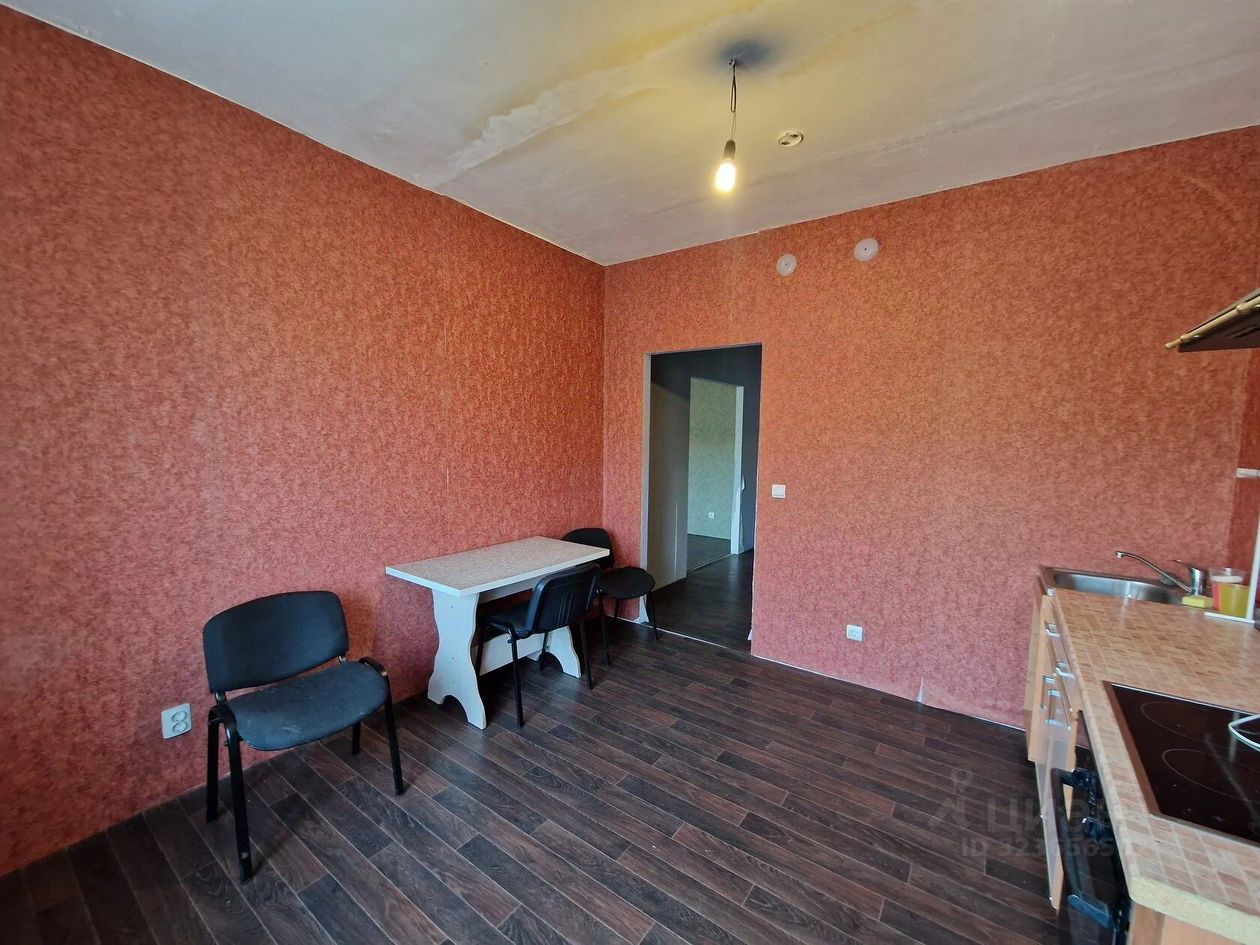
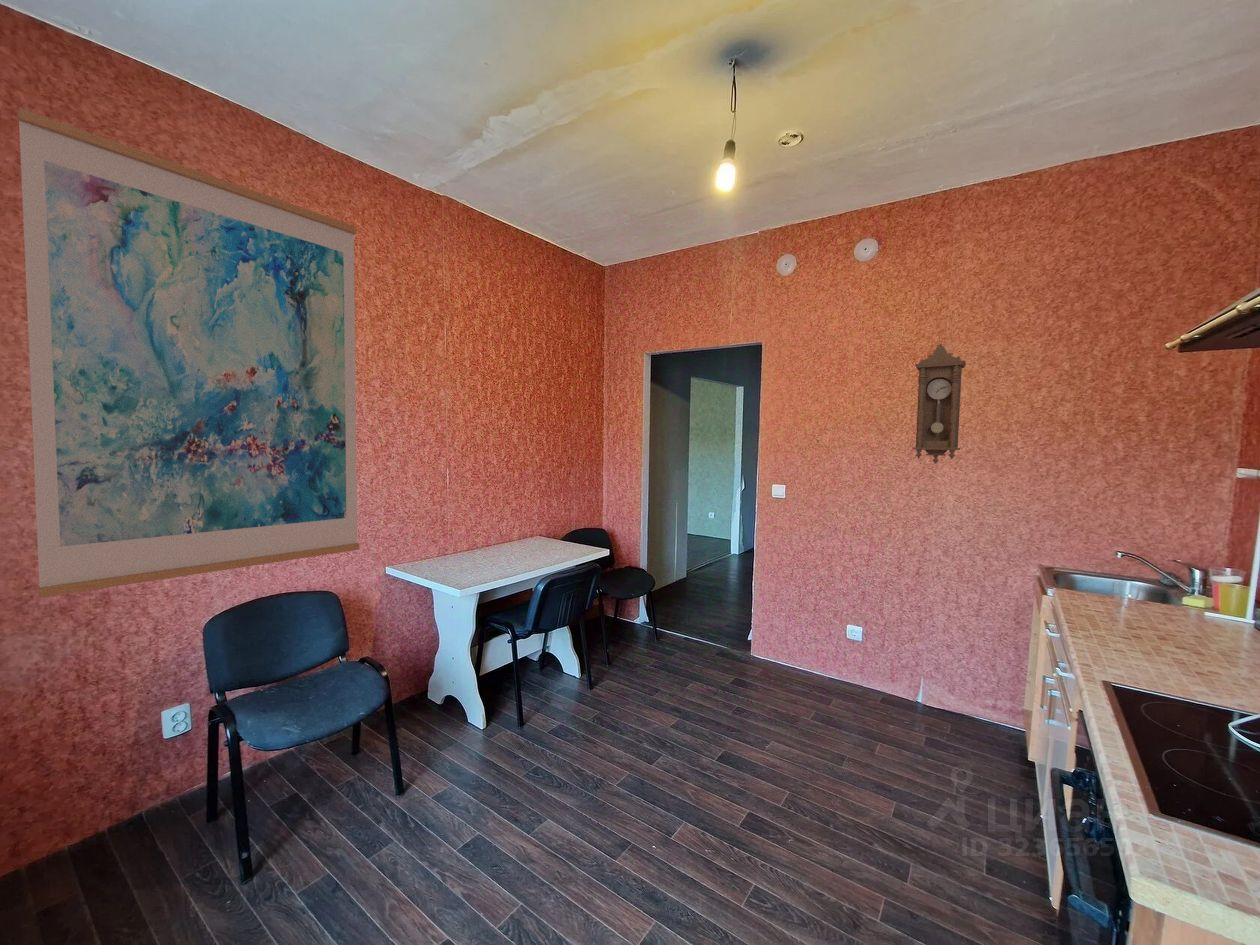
+ wall art [17,107,360,599]
+ pendulum clock [911,343,967,465]
